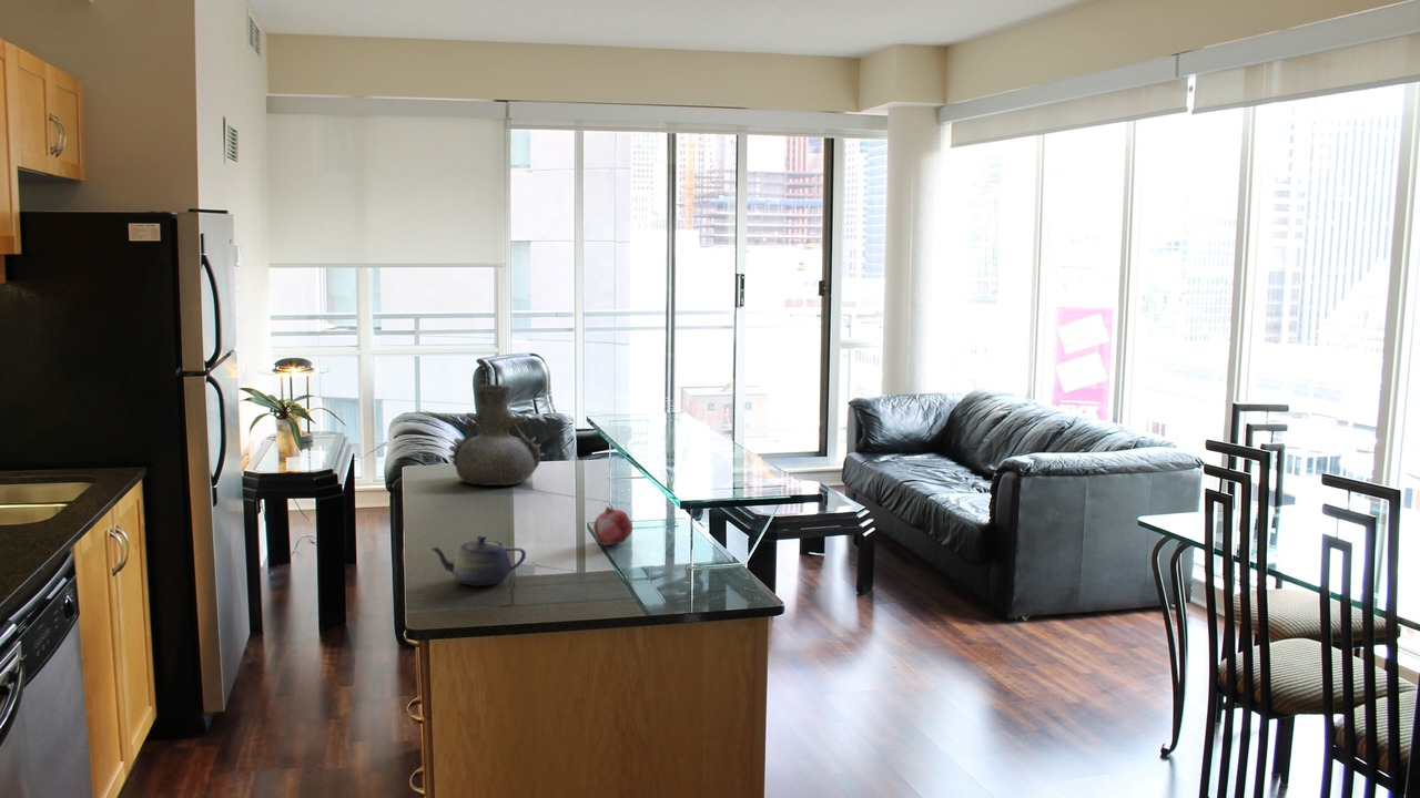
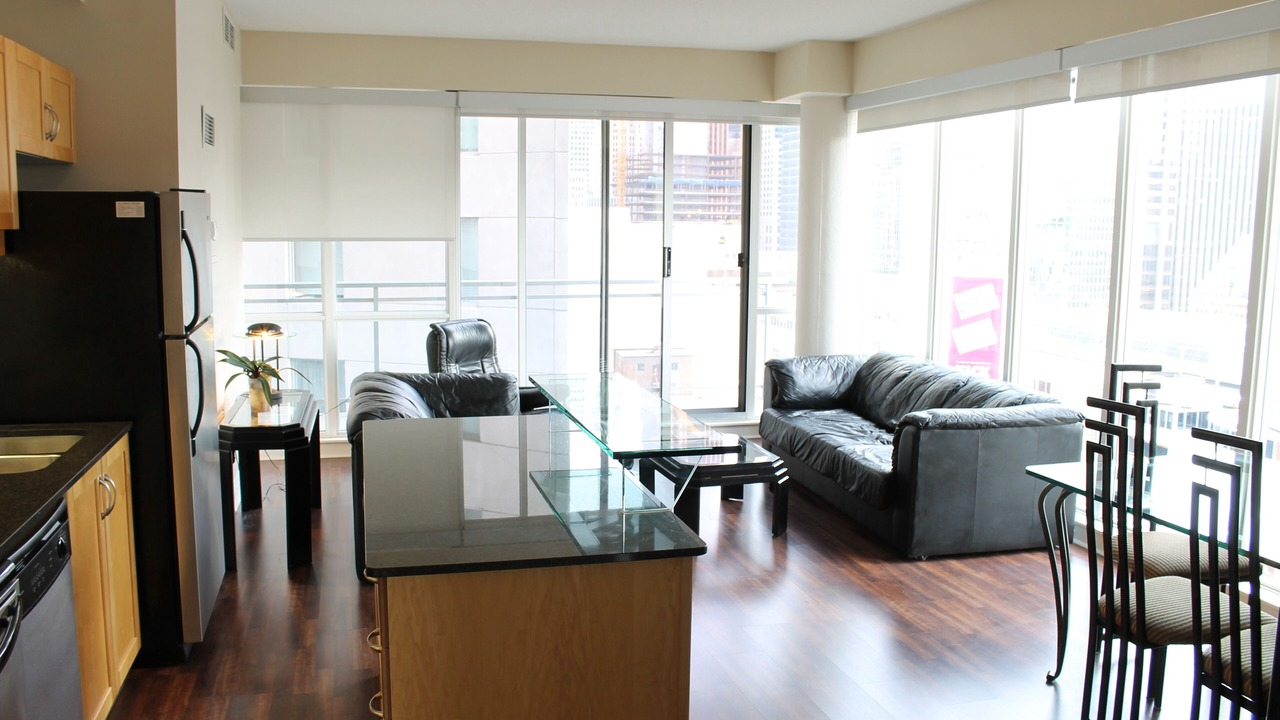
- fruit [592,502,633,546]
- teapot [429,534,527,586]
- vase [447,383,546,487]
